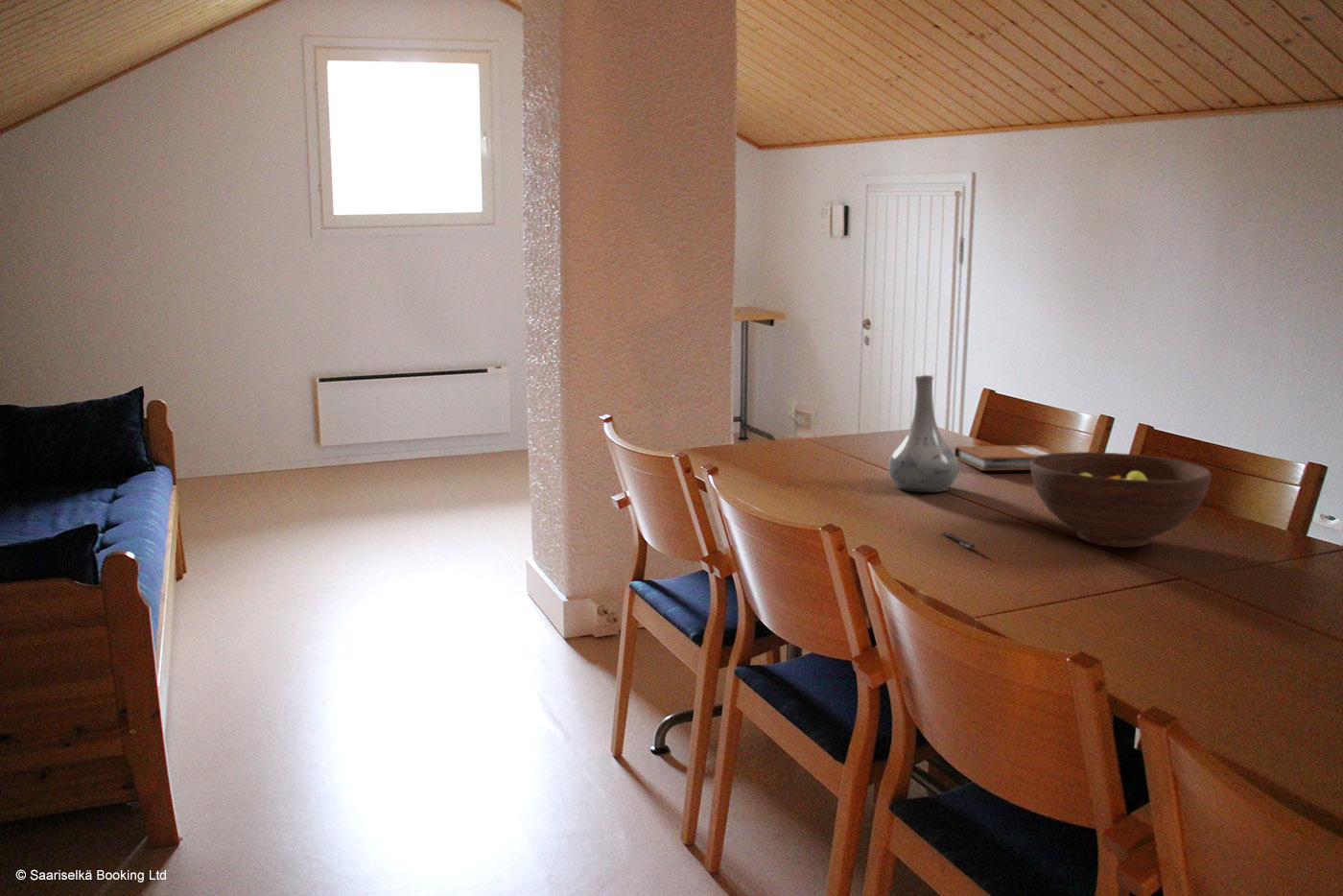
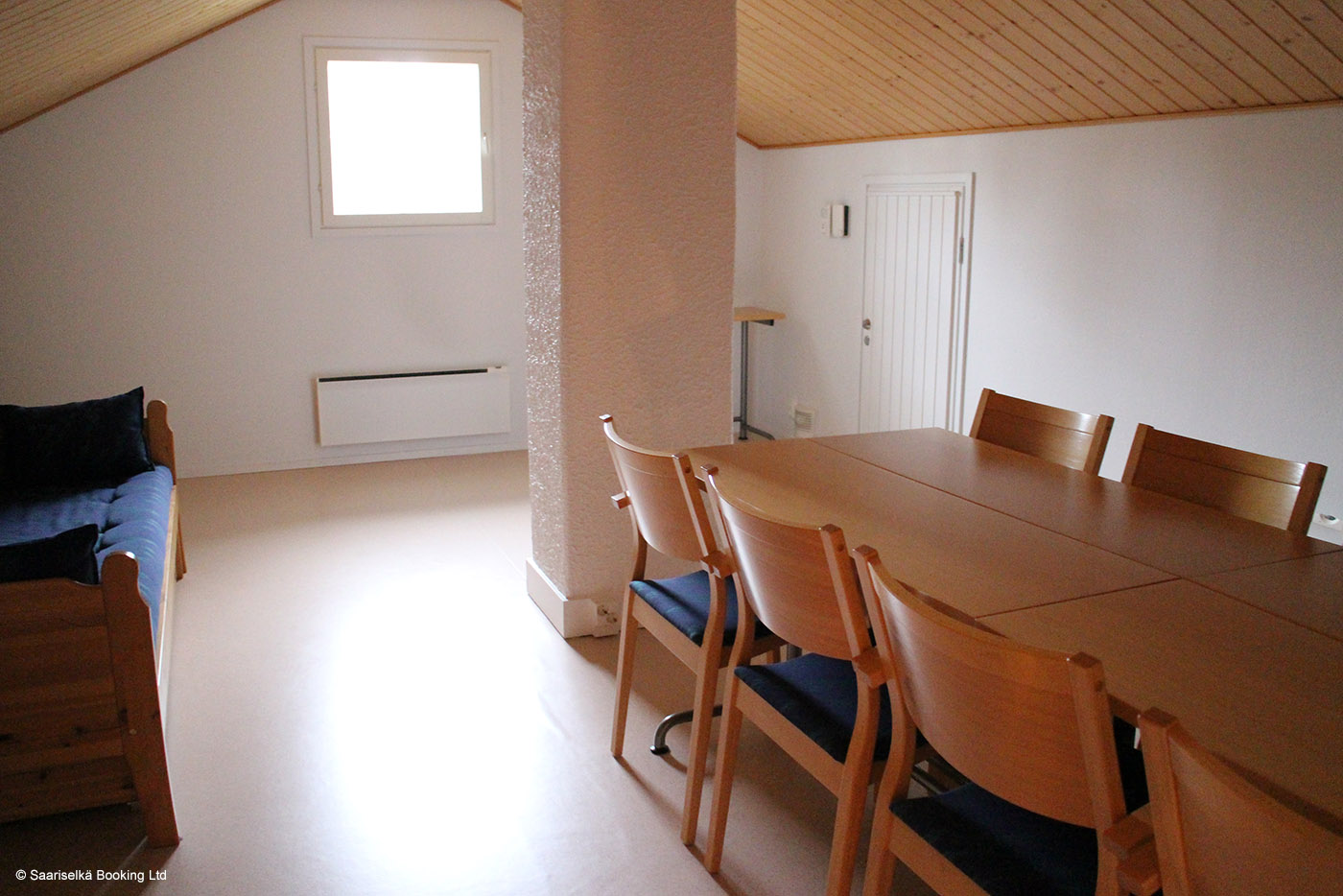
- notebook [954,444,1058,471]
- vase [887,374,960,493]
- fruit bowl [1029,451,1213,549]
- pen [941,531,976,549]
